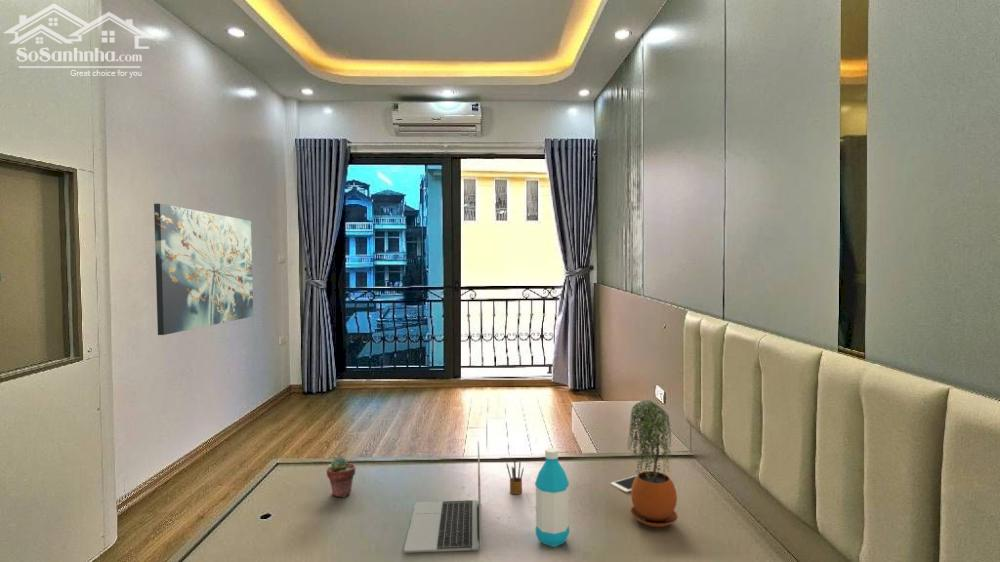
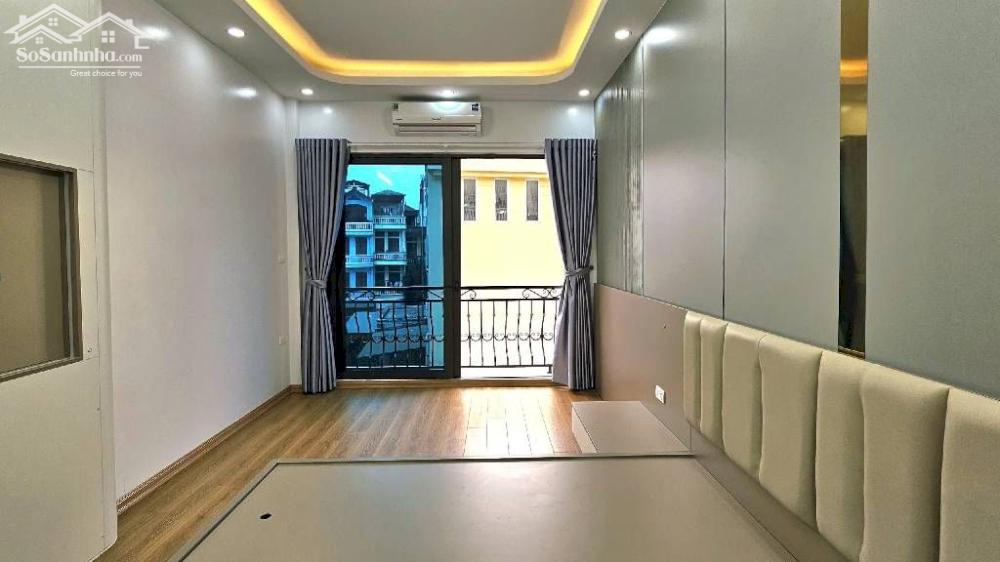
- laptop [403,441,482,554]
- pencil box [505,457,525,495]
- water bottle [534,447,570,548]
- potted plant [627,399,679,528]
- potted succulent [326,456,356,498]
- cell phone [610,474,637,494]
- wall art [153,203,254,336]
